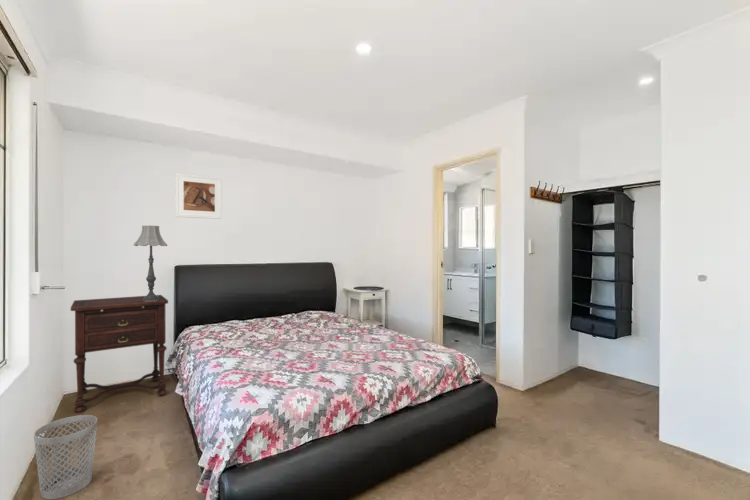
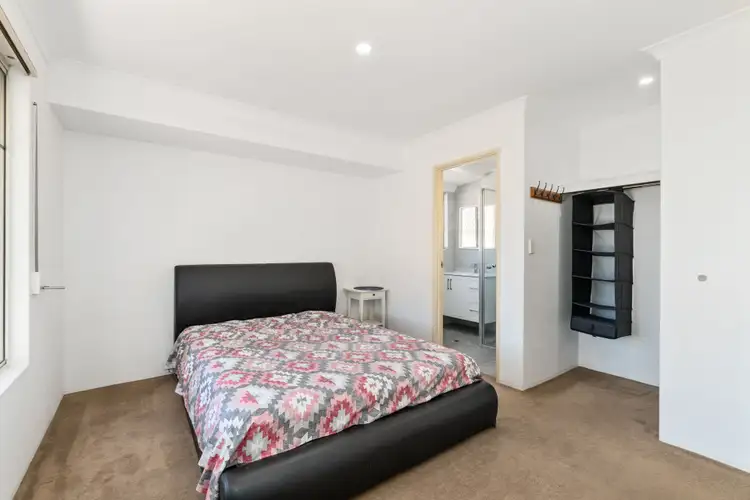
- table lamp [132,225,168,301]
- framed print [174,172,223,220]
- wastebasket [33,414,98,500]
- side table [70,294,169,414]
